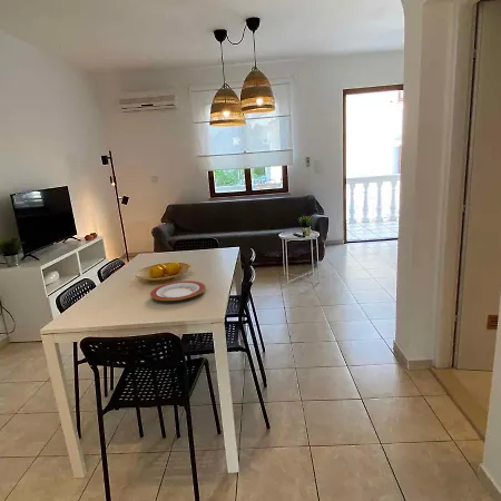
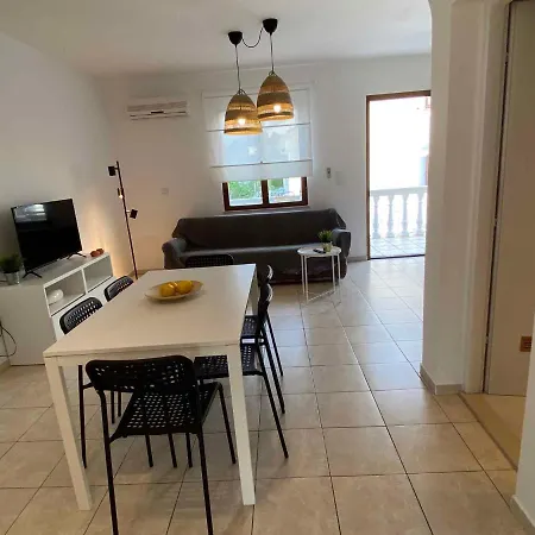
- plate [149,279,207,302]
